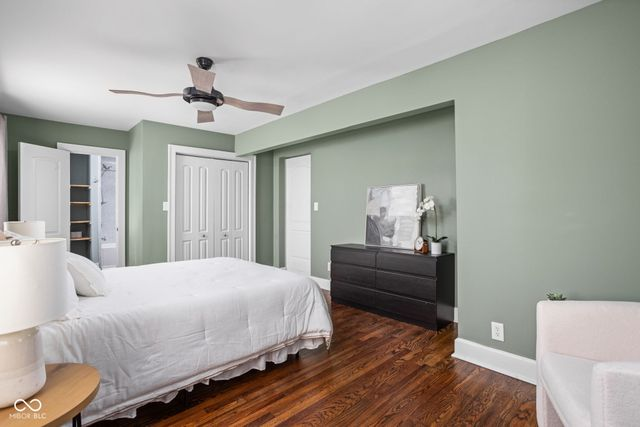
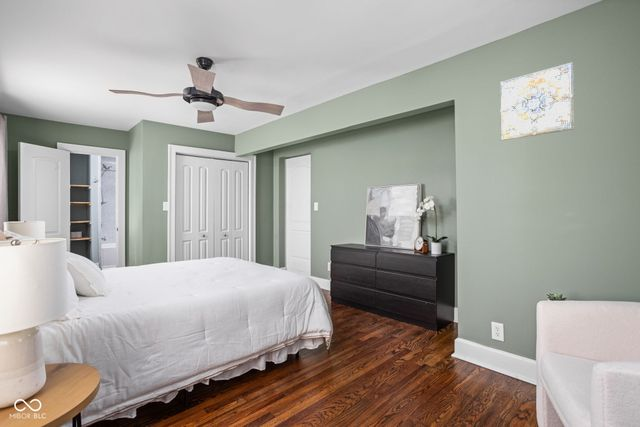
+ wall art [500,61,575,141]
